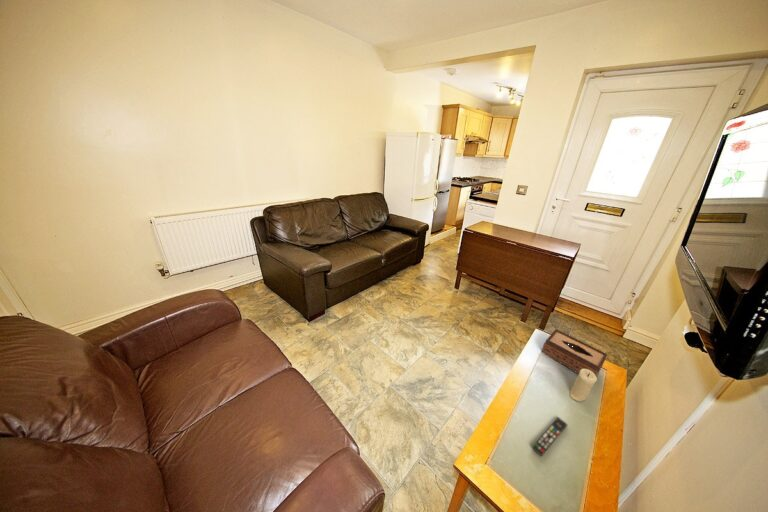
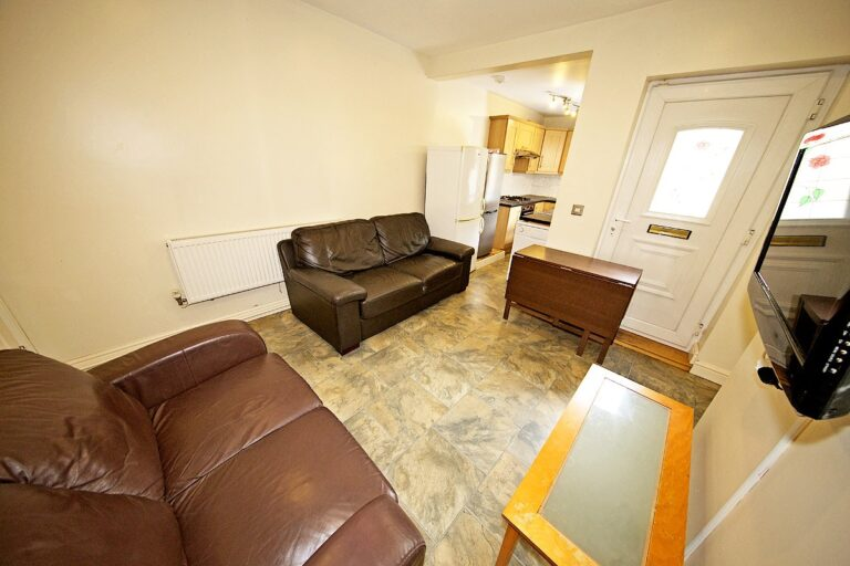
- candle [569,369,598,402]
- tissue box [540,328,608,378]
- remote control [531,416,569,458]
